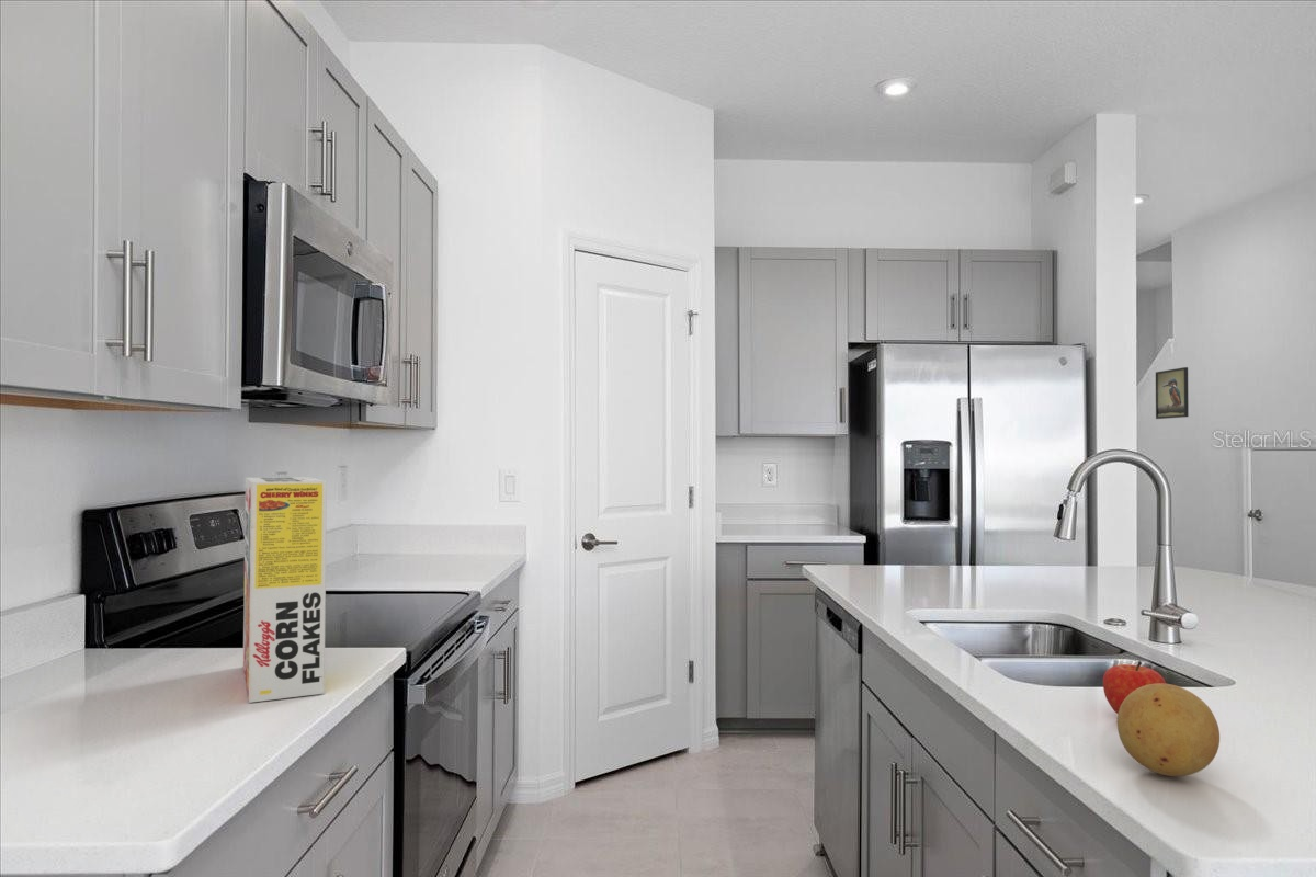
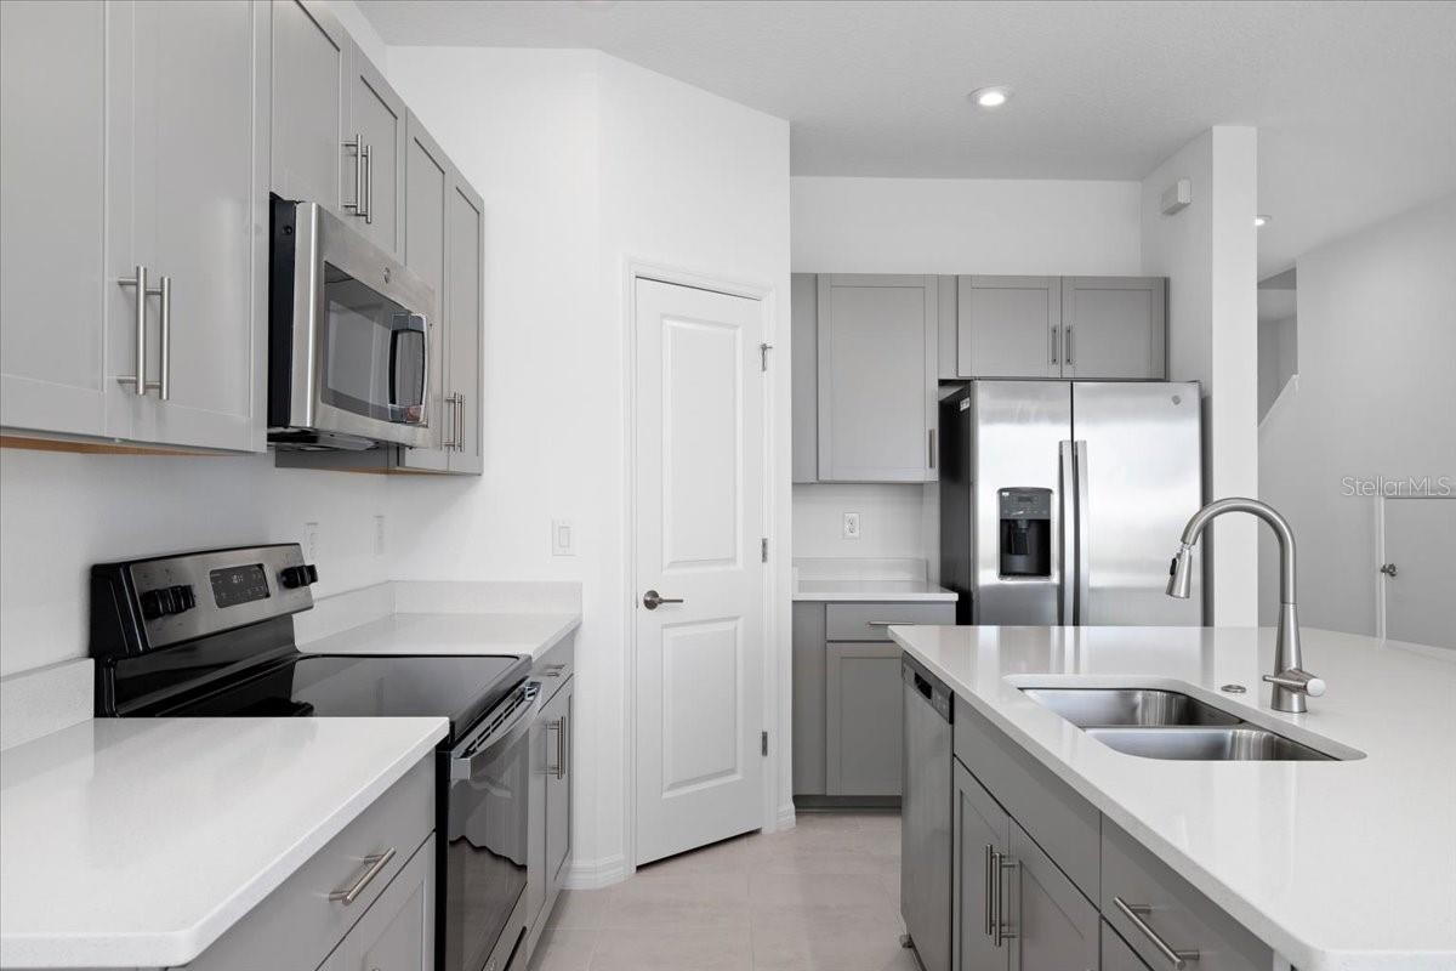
- fruit [1116,683,1221,777]
- cereal box [242,476,328,704]
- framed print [1155,366,1190,420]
- fruit [1102,660,1167,715]
